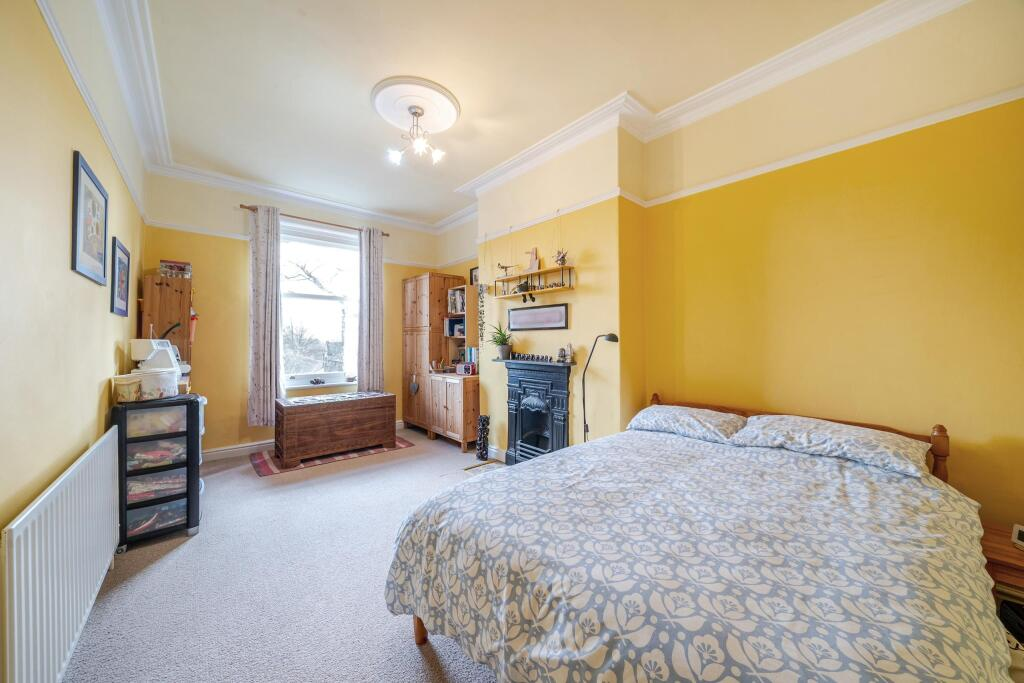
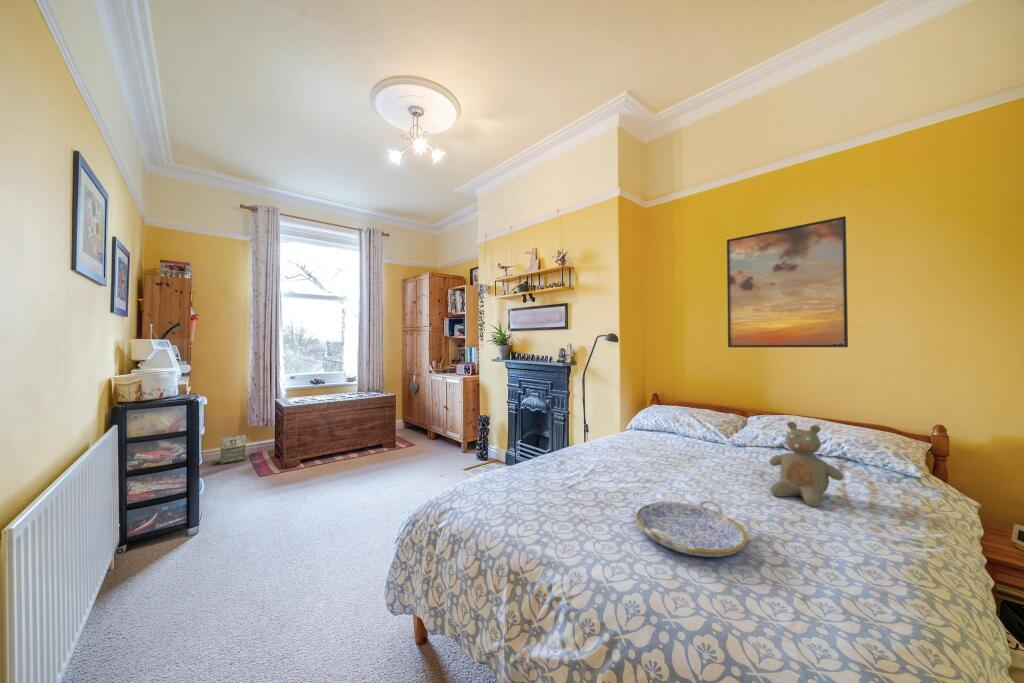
+ serving tray [635,499,749,558]
+ bag [219,434,247,465]
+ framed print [726,215,849,348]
+ teddy bear [768,421,844,508]
